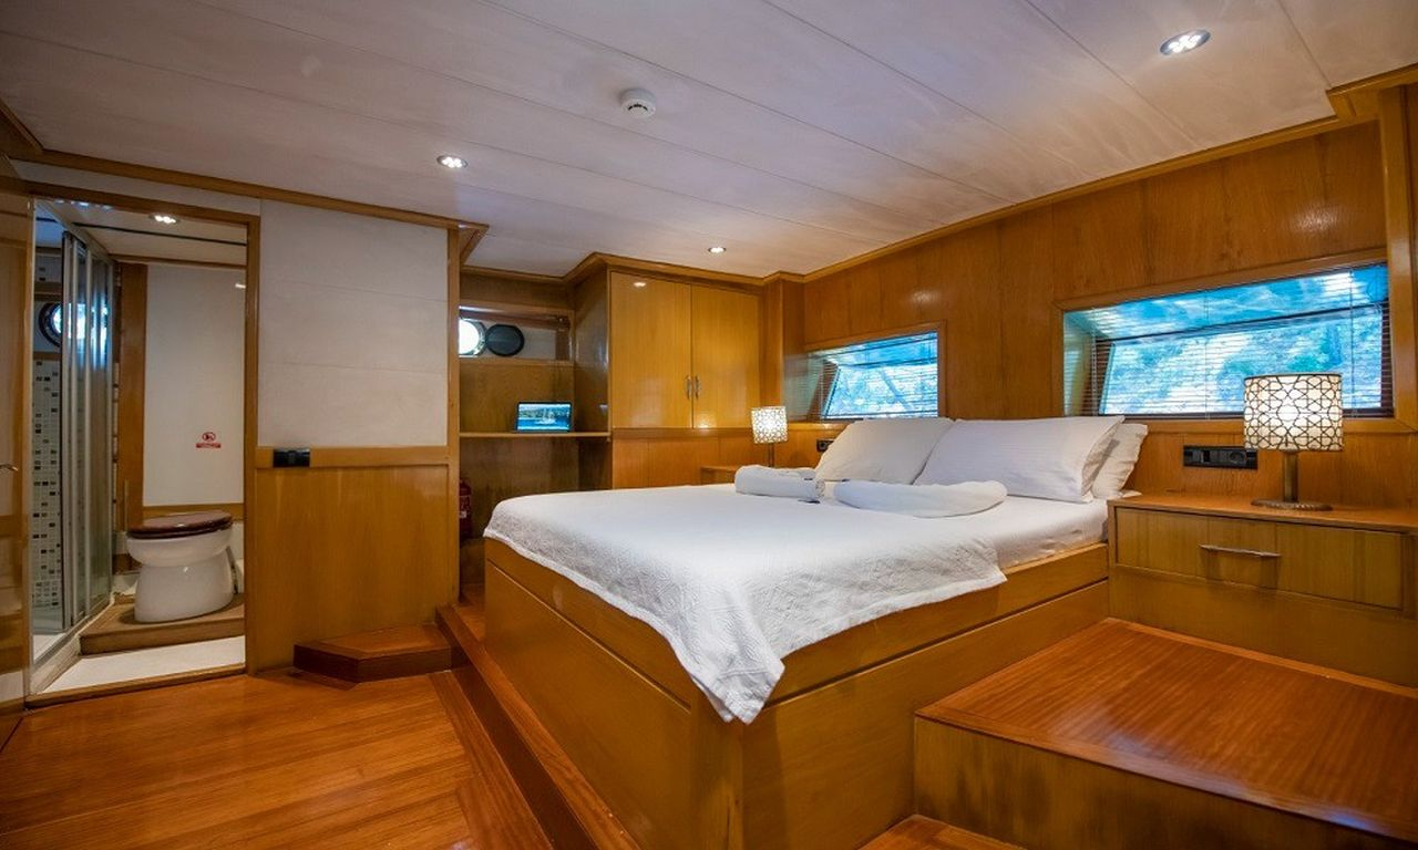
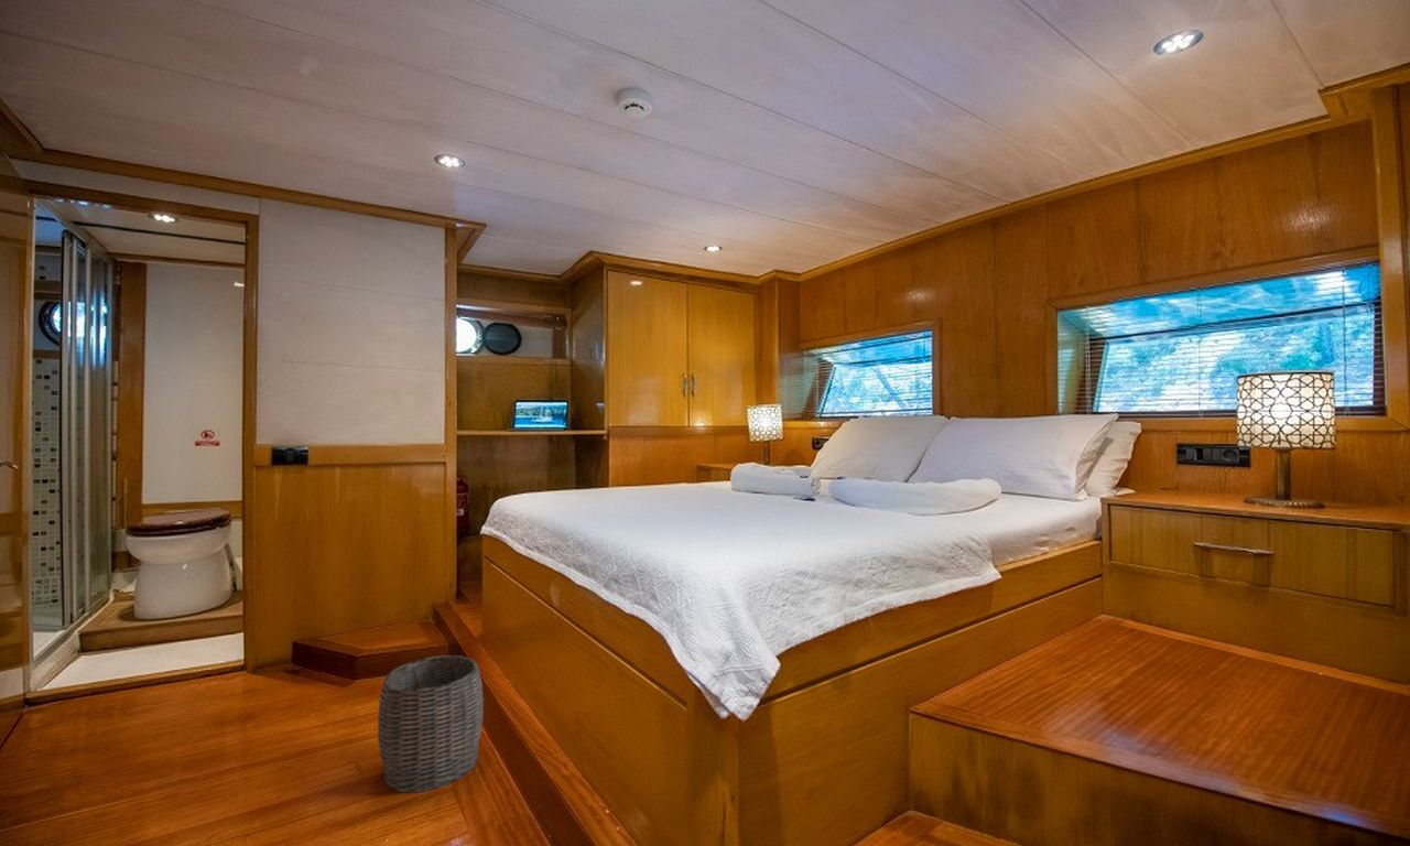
+ woven basket [377,654,485,794]
